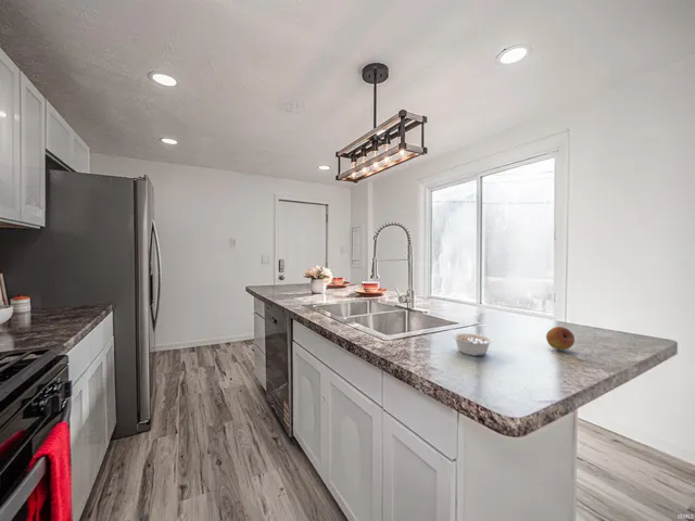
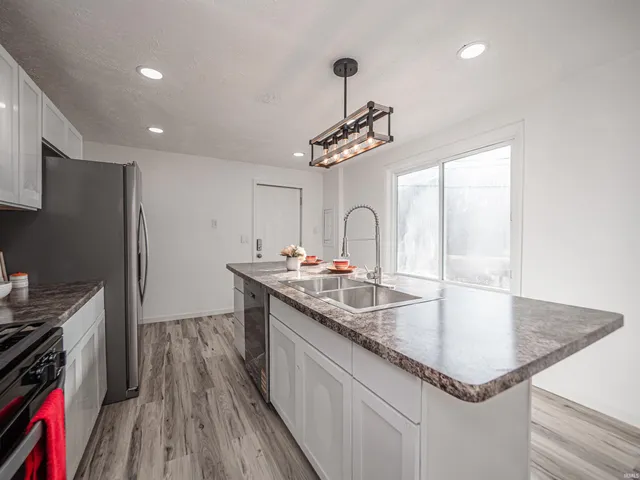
- legume [452,332,494,357]
- fruit [545,326,576,351]
